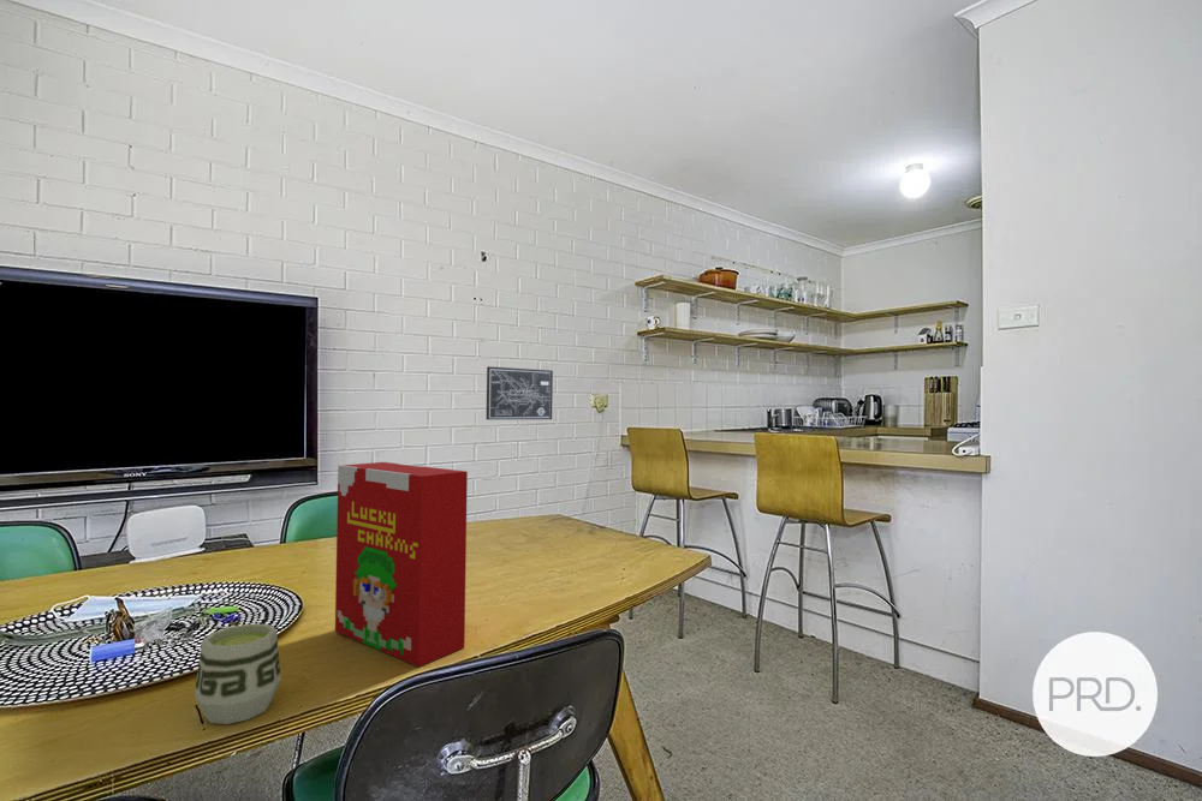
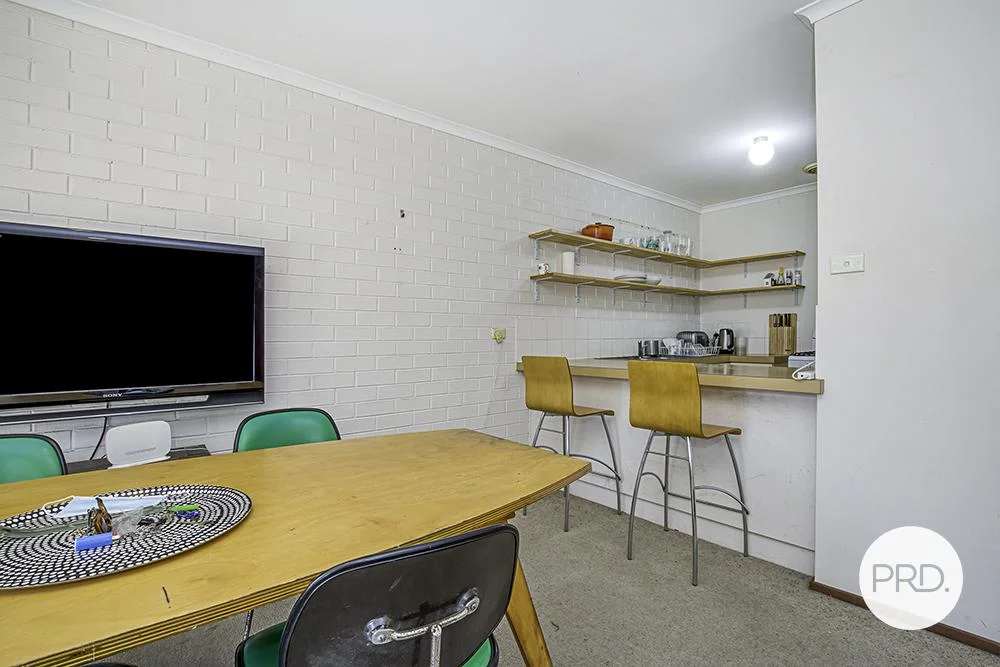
- wall art [486,365,554,420]
- cereal box [334,461,469,668]
- cup [194,622,282,725]
